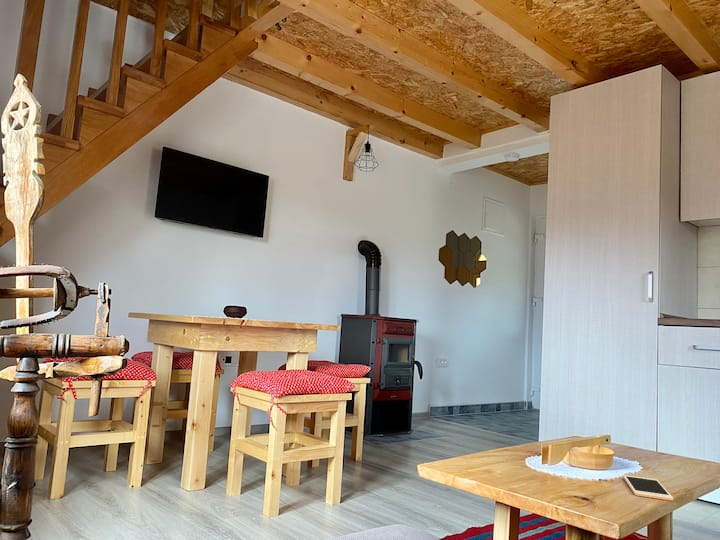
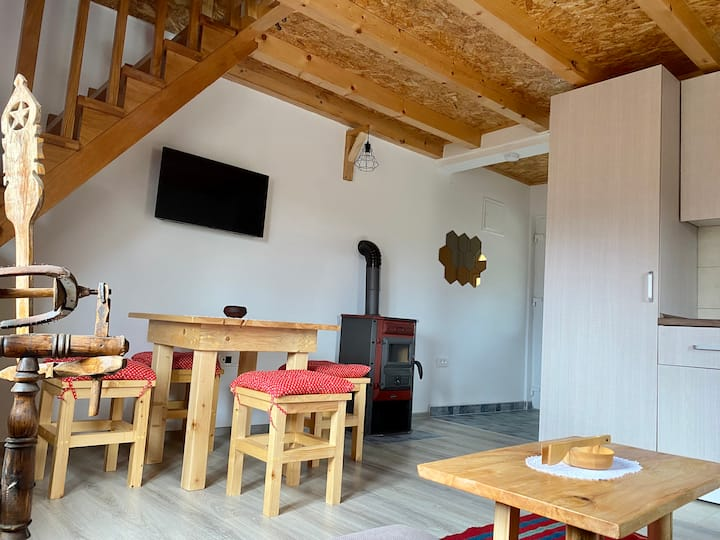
- cell phone [622,474,674,501]
